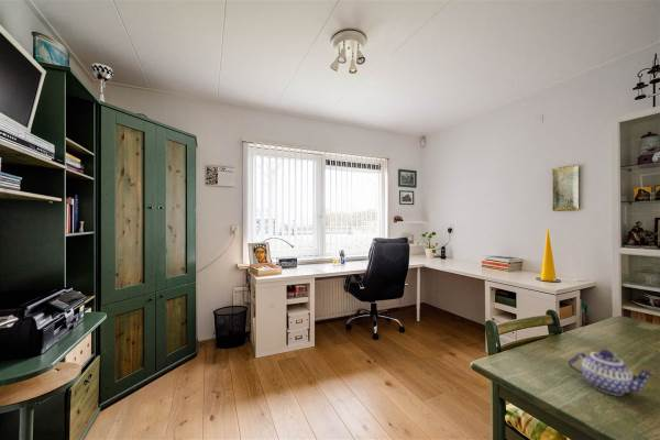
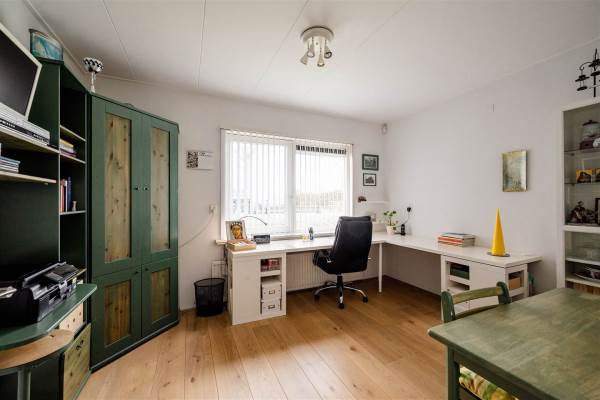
- teapot [566,349,658,396]
